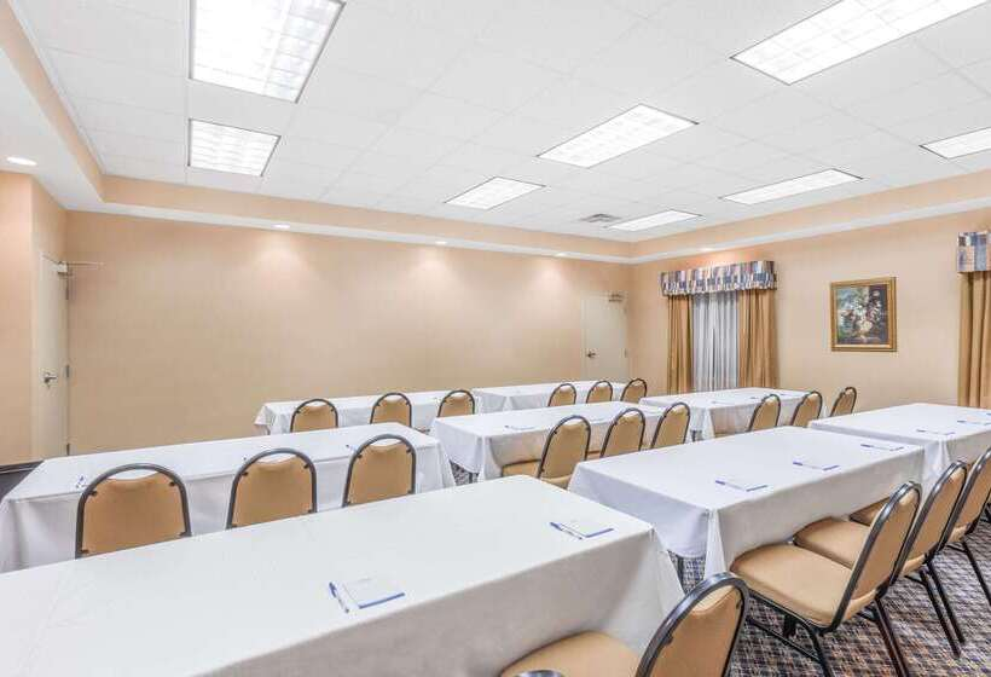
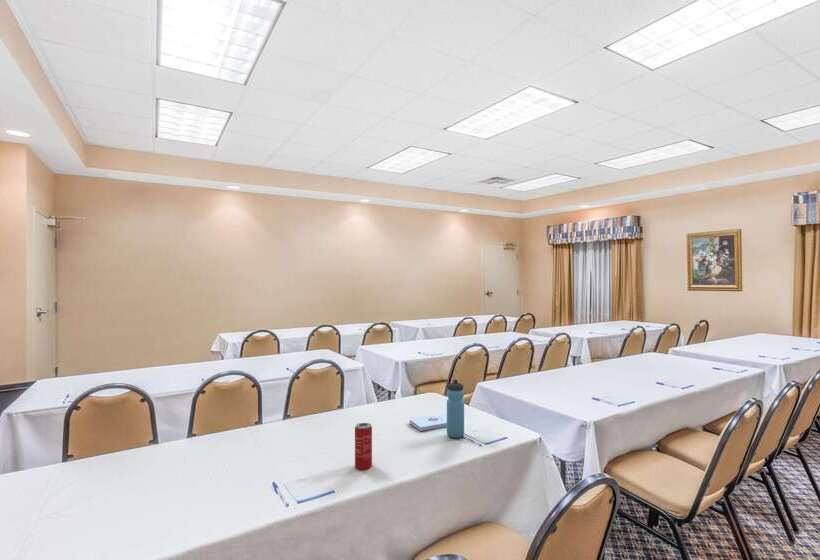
+ beverage can [354,422,373,471]
+ water bottle [446,378,465,439]
+ notepad [408,412,447,432]
